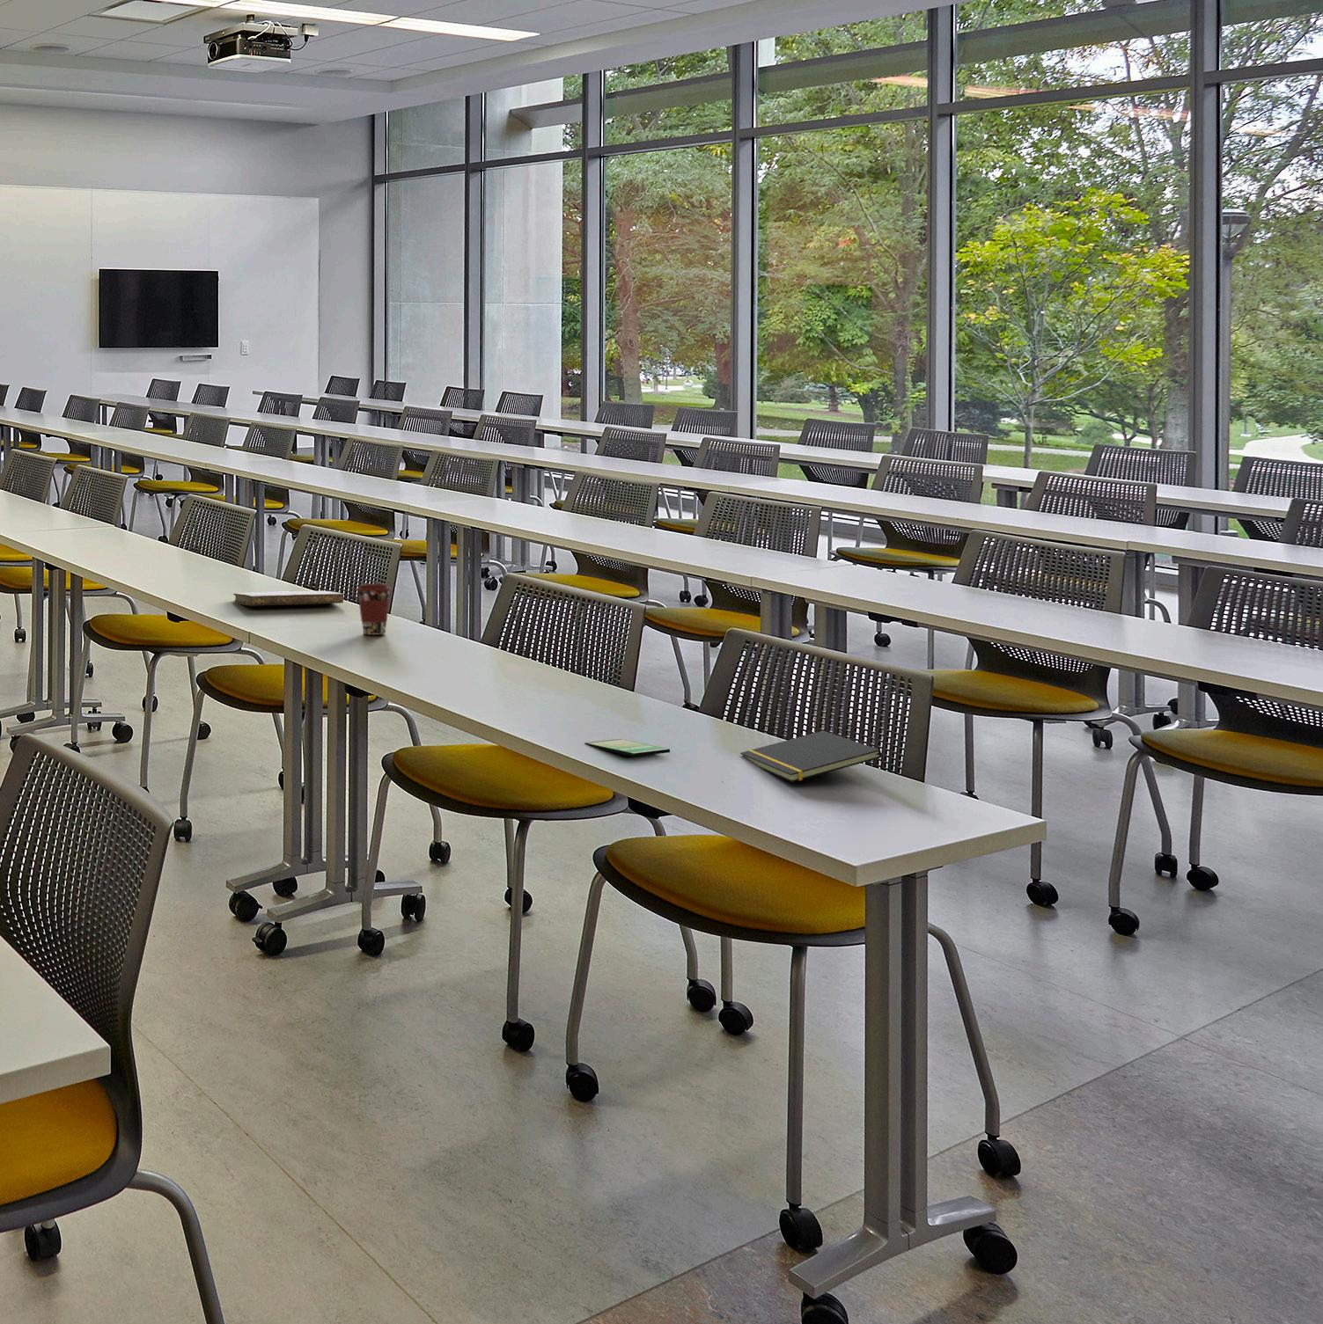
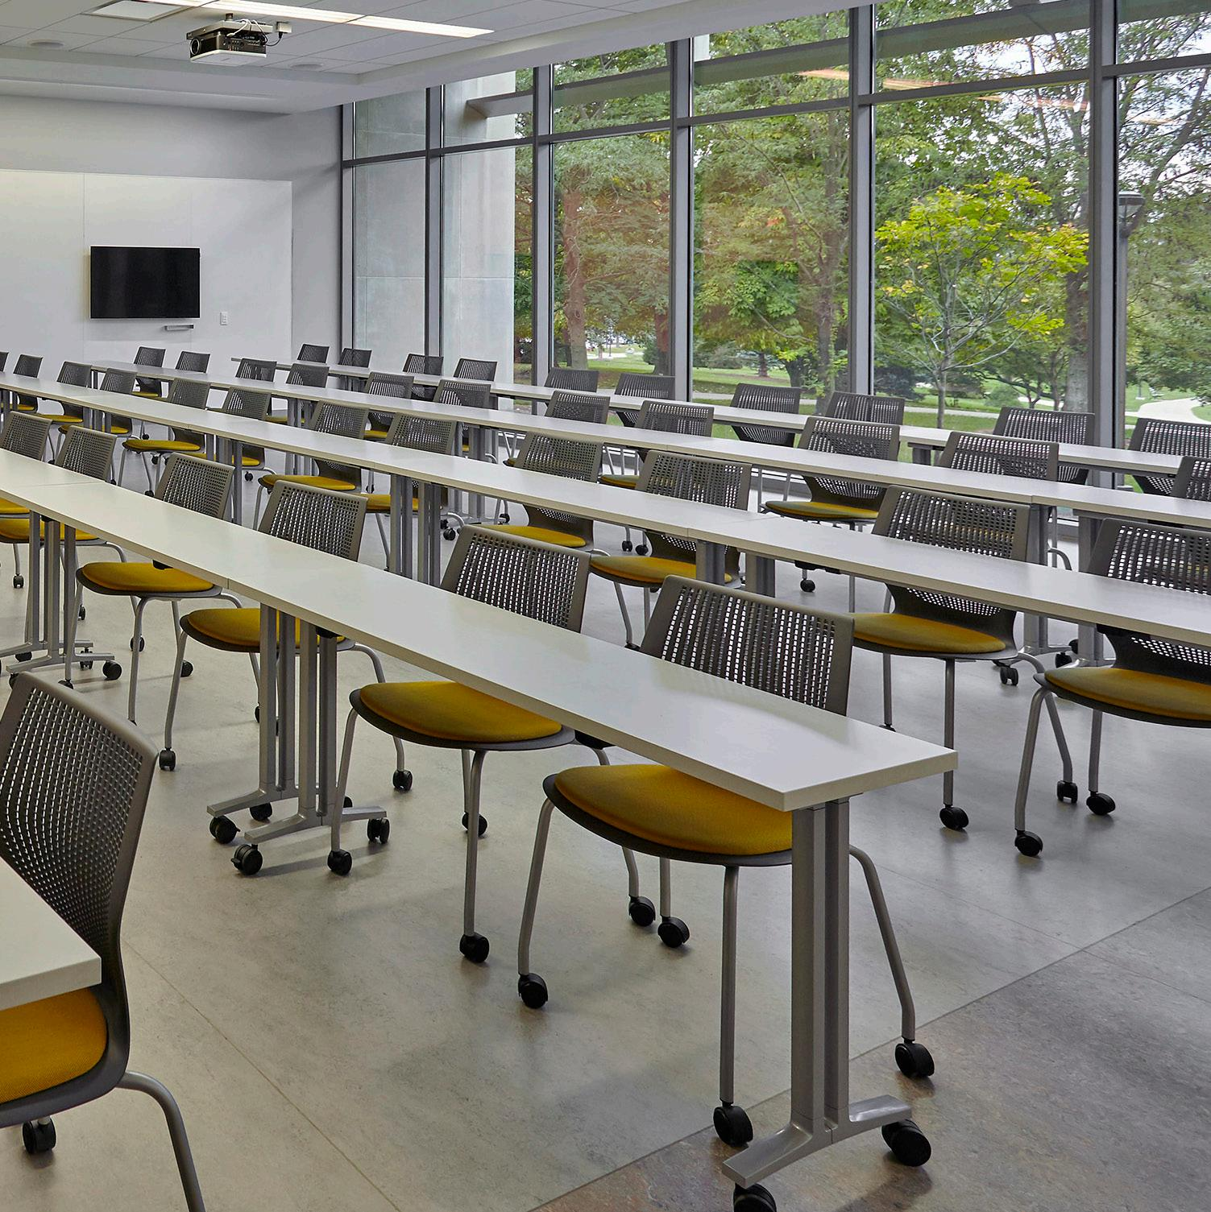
- notebook [233,590,344,606]
- smartphone [584,738,671,757]
- coffee cup [356,583,391,636]
- notepad [739,730,882,783]
